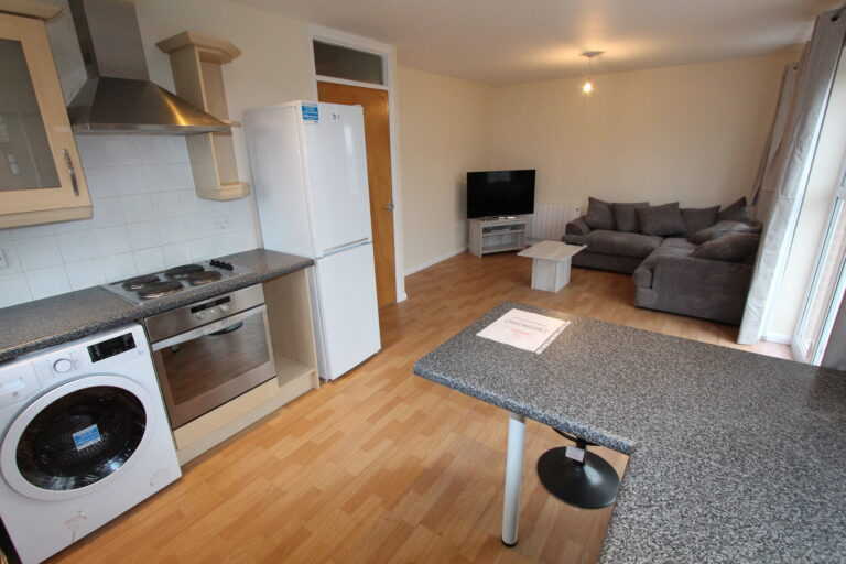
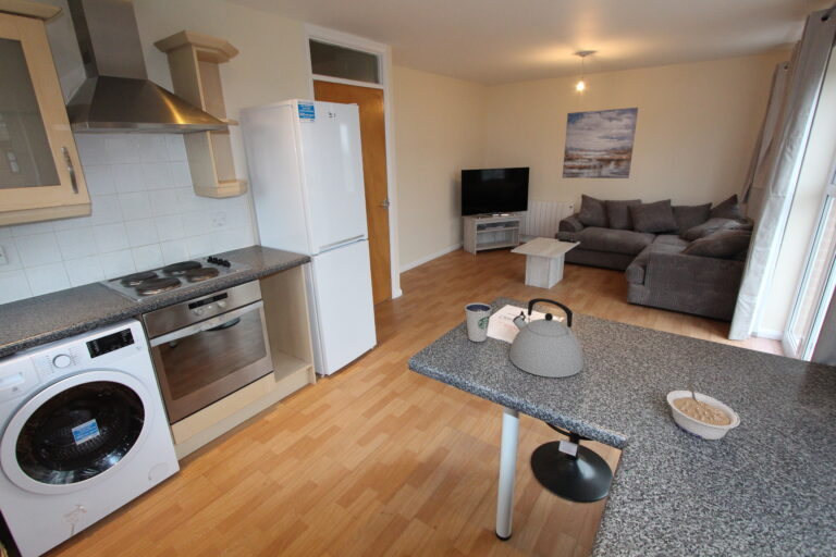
+ kettle [508,297,585,379]
+ wall art [562,107,639,180]
+ dixie cup [464,302,493,343]
+ legume [665,380,741,441]
